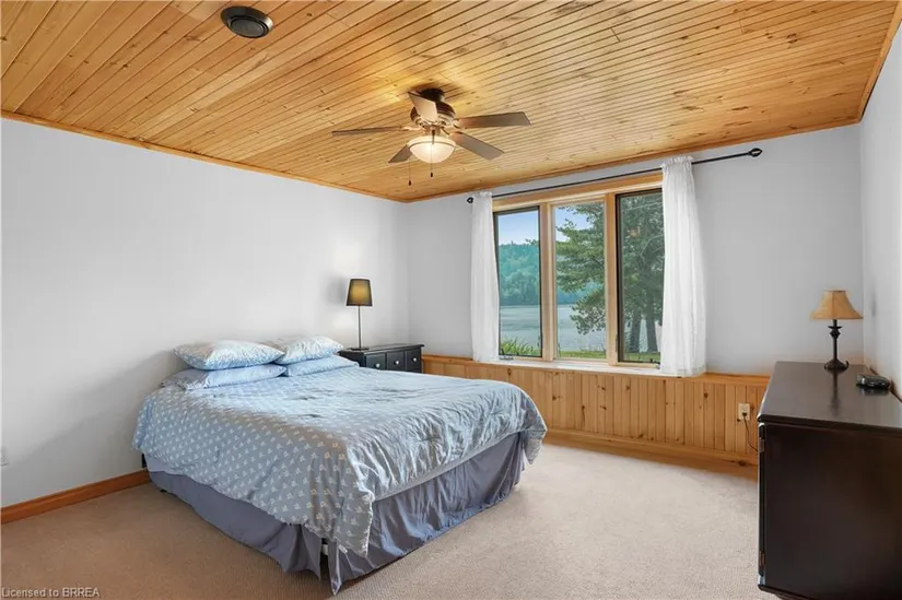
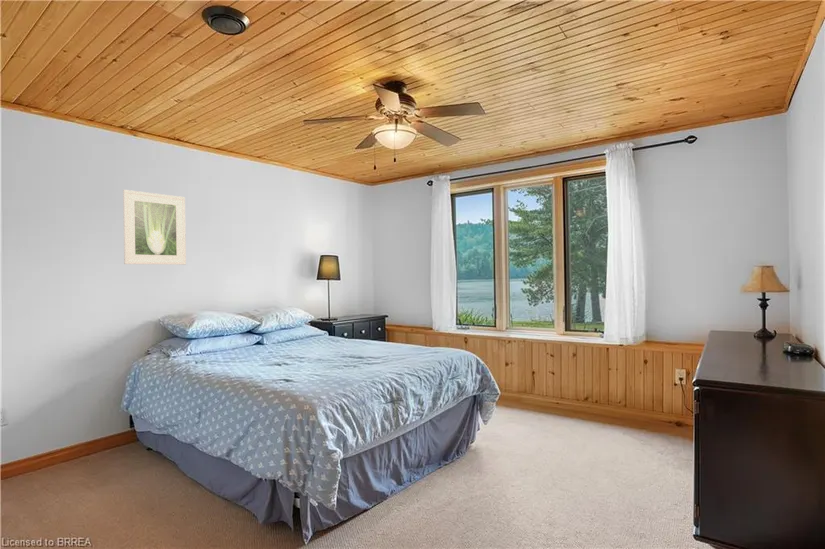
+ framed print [122,189,187,266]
